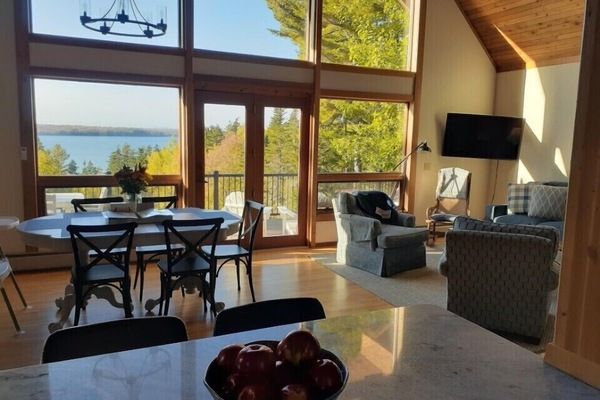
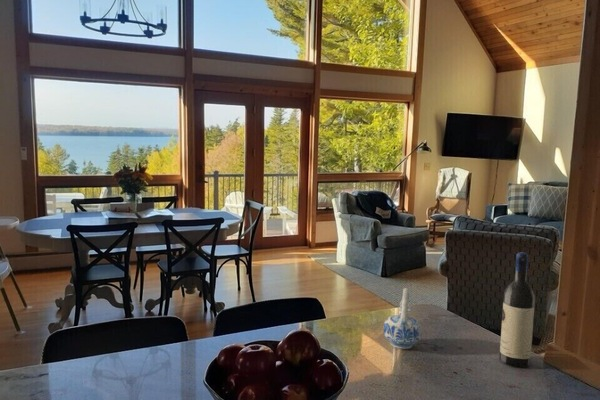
+ ceramic pitcher [382,287,422,350]
+ wine bottle [498,251,536,369]
